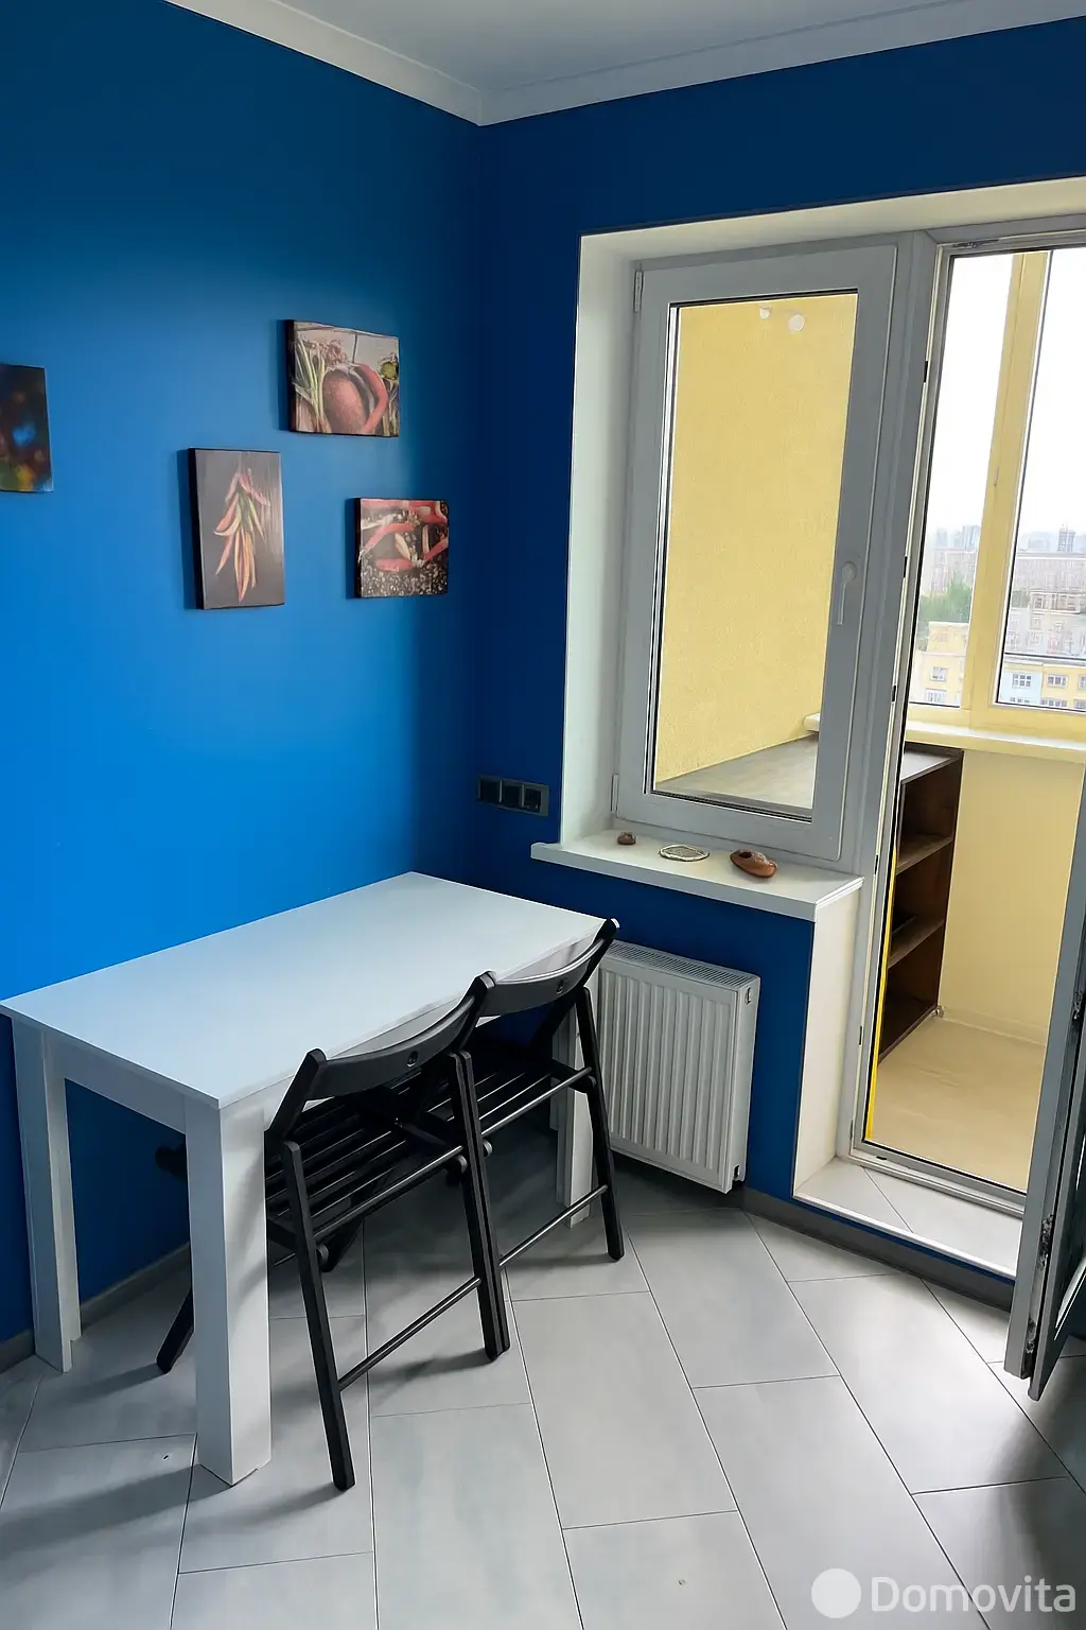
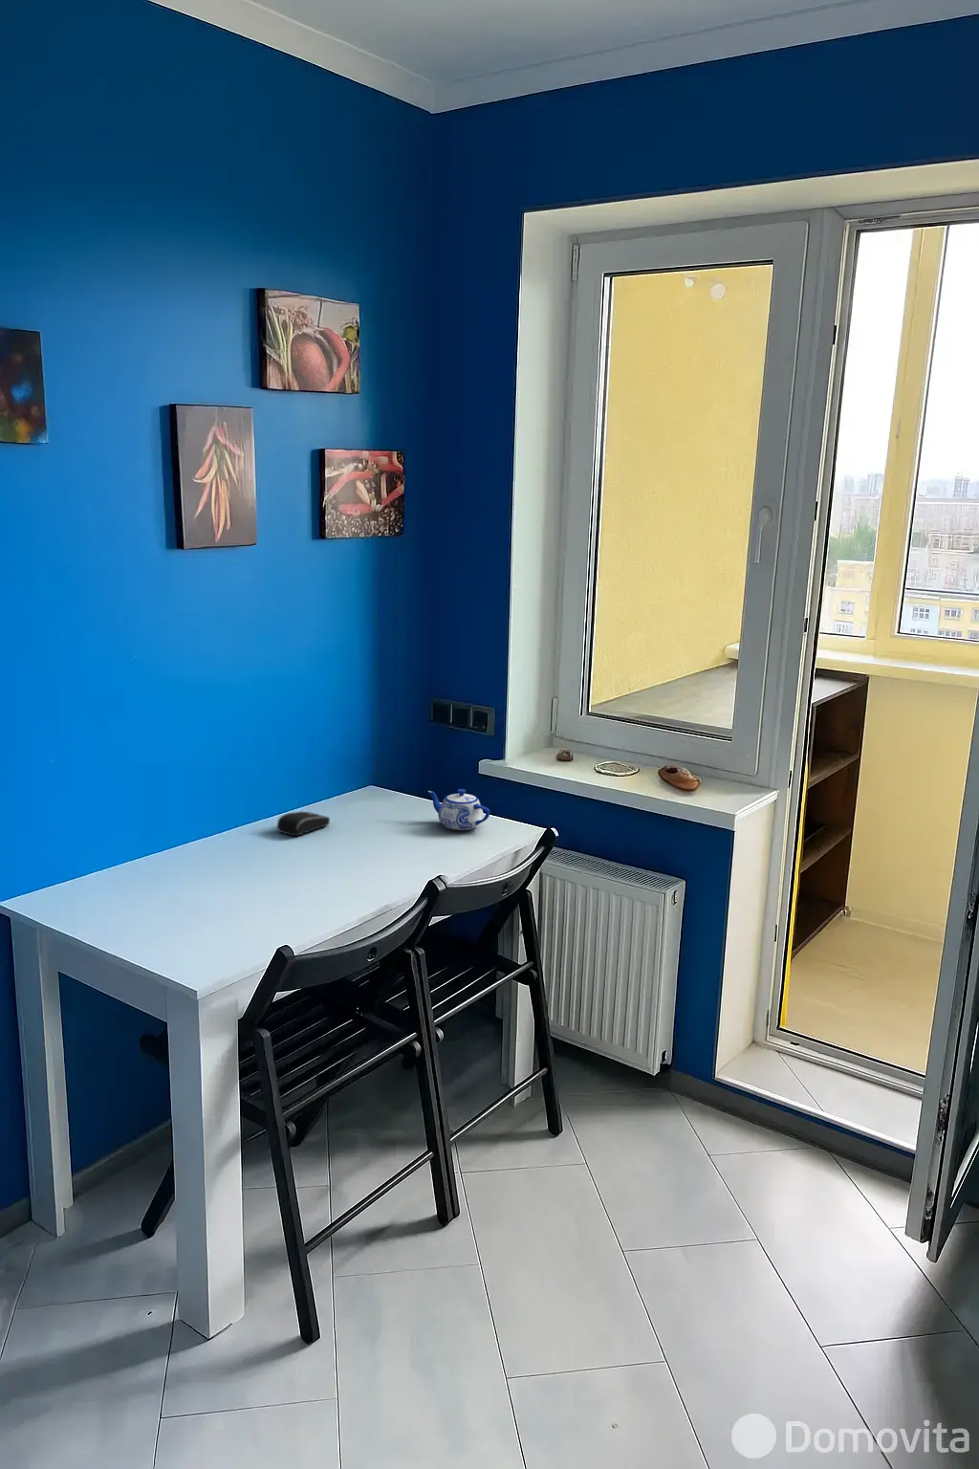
+ computer mouse [276,811,331,837]
+ teapot [427,788,491,831]
